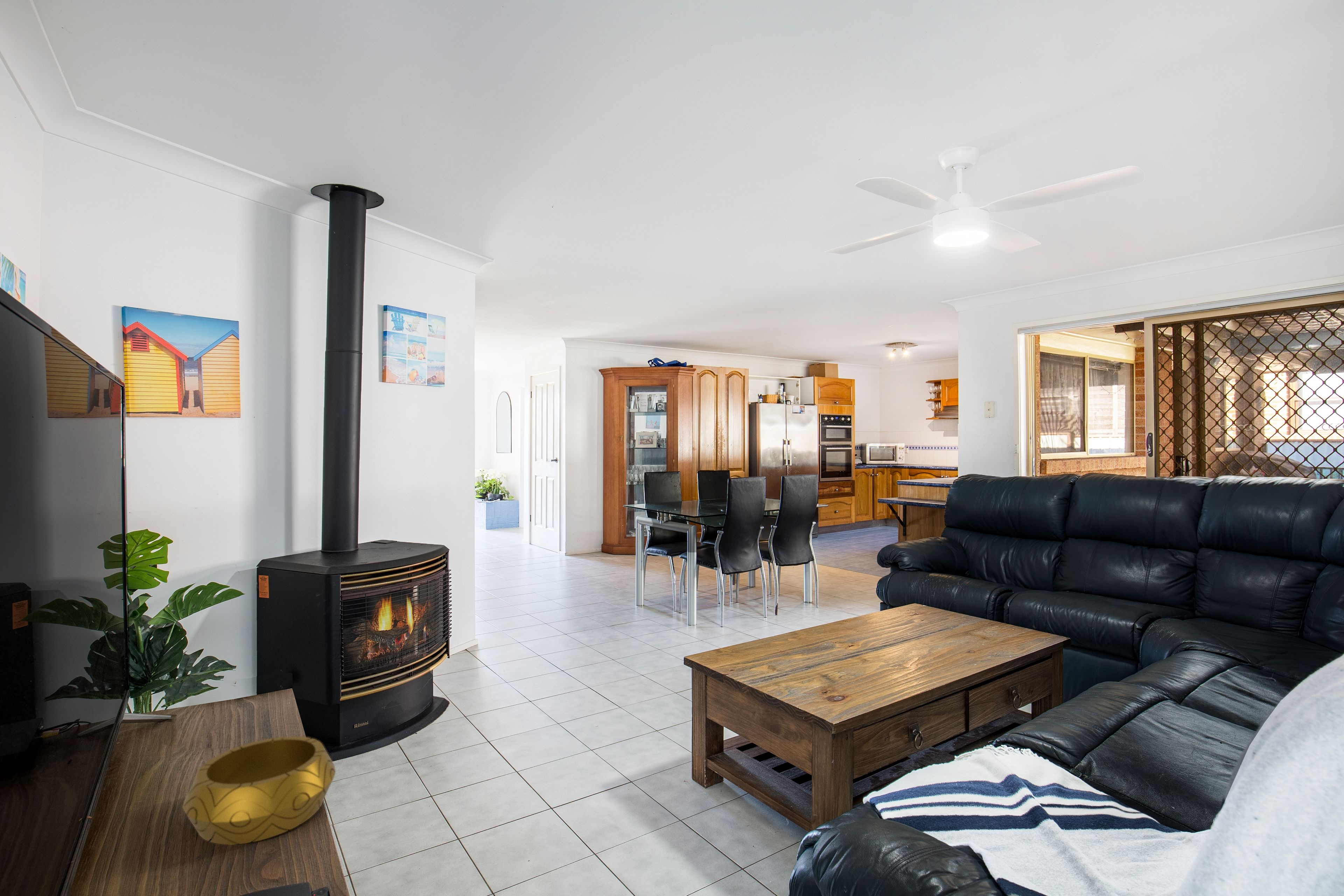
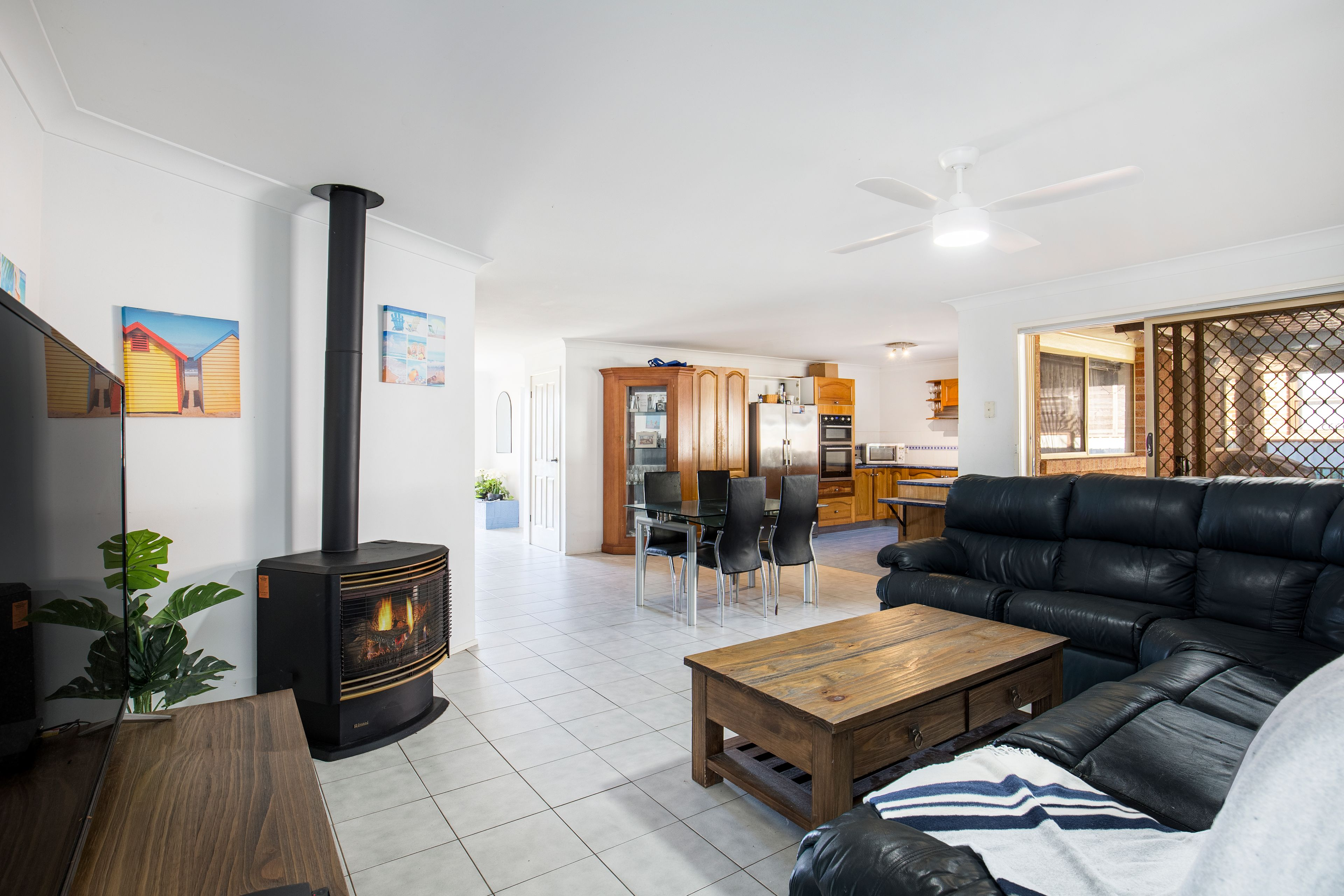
- decorative bowl [182,736,336,845]
